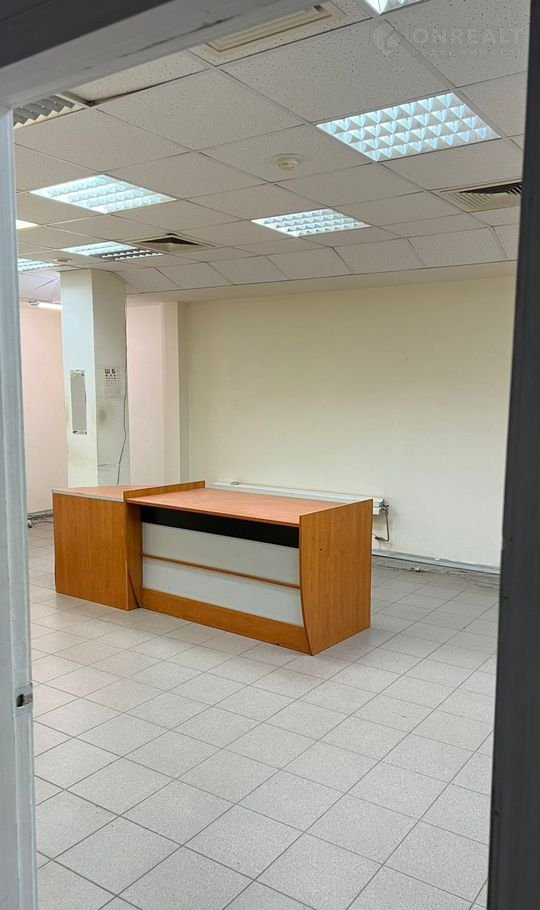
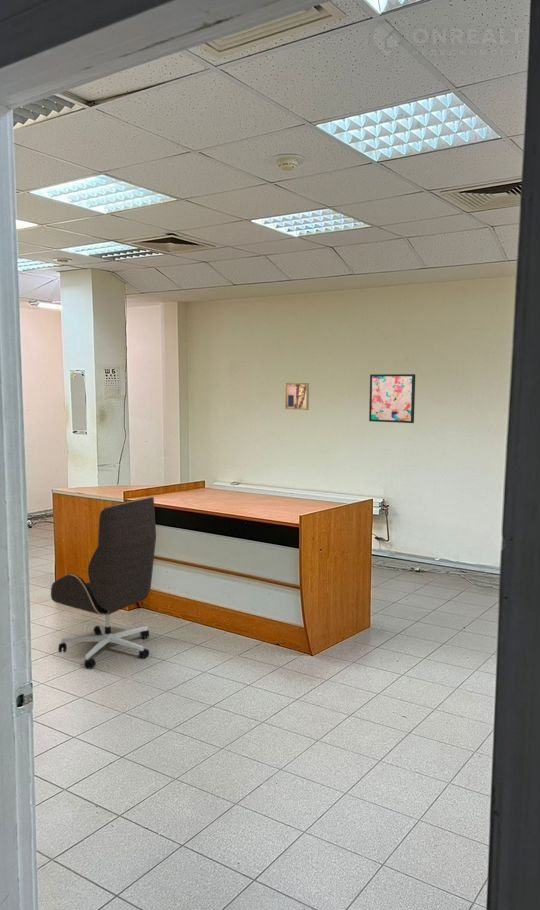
+ office chair [50,496,157,670]
+ wall art [368,373,416,424]
+ wall art [284,382,310,411]
